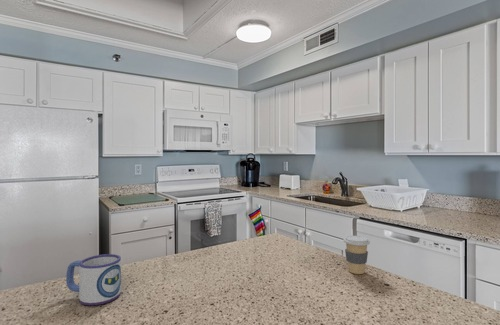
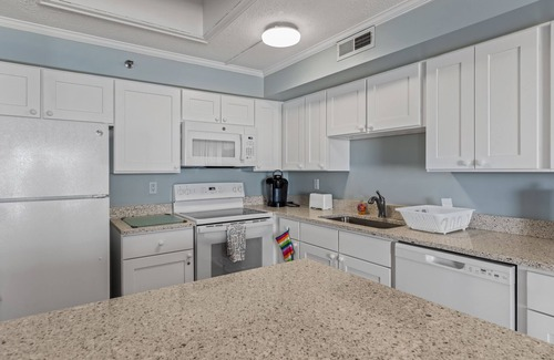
- mug [65,253,122,306]
- coffee cup [343,235,371,275]
